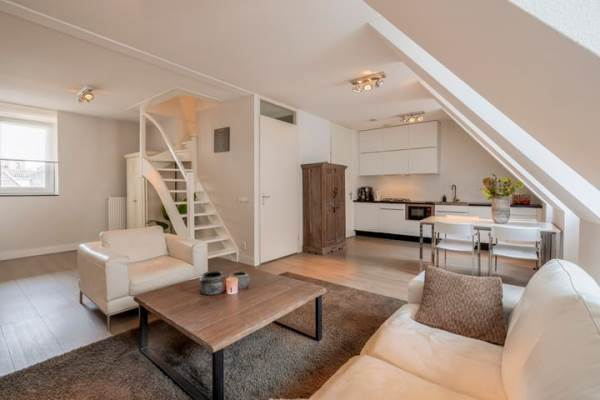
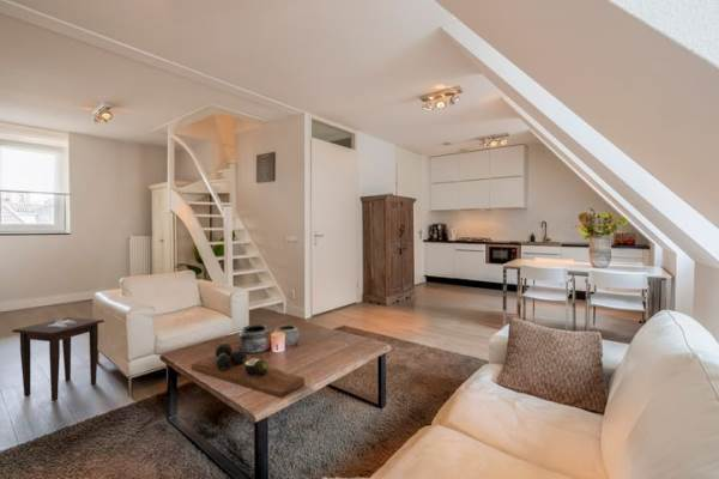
+ decorative tray [191,341,306,400]
+ side table [11,316,105,402]
